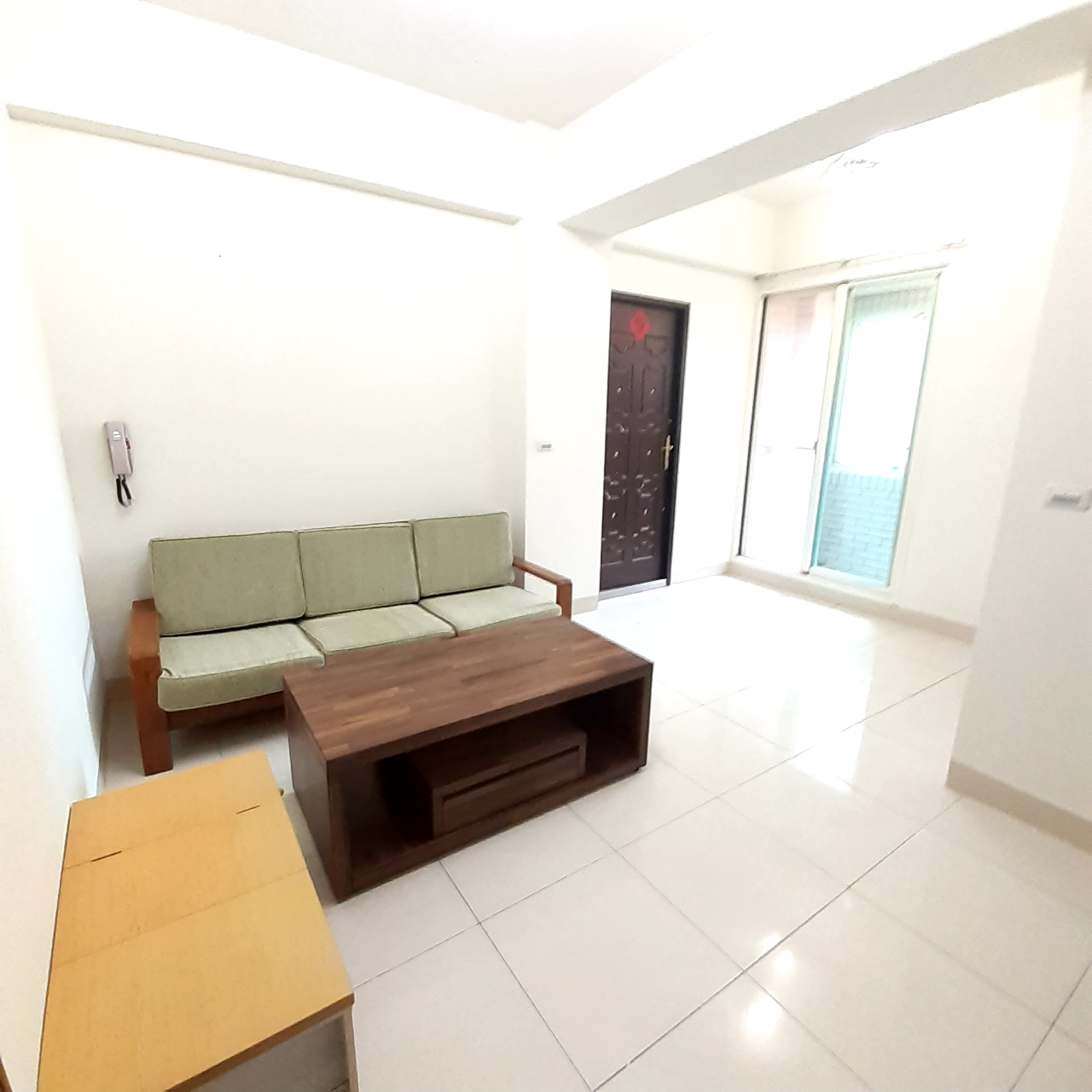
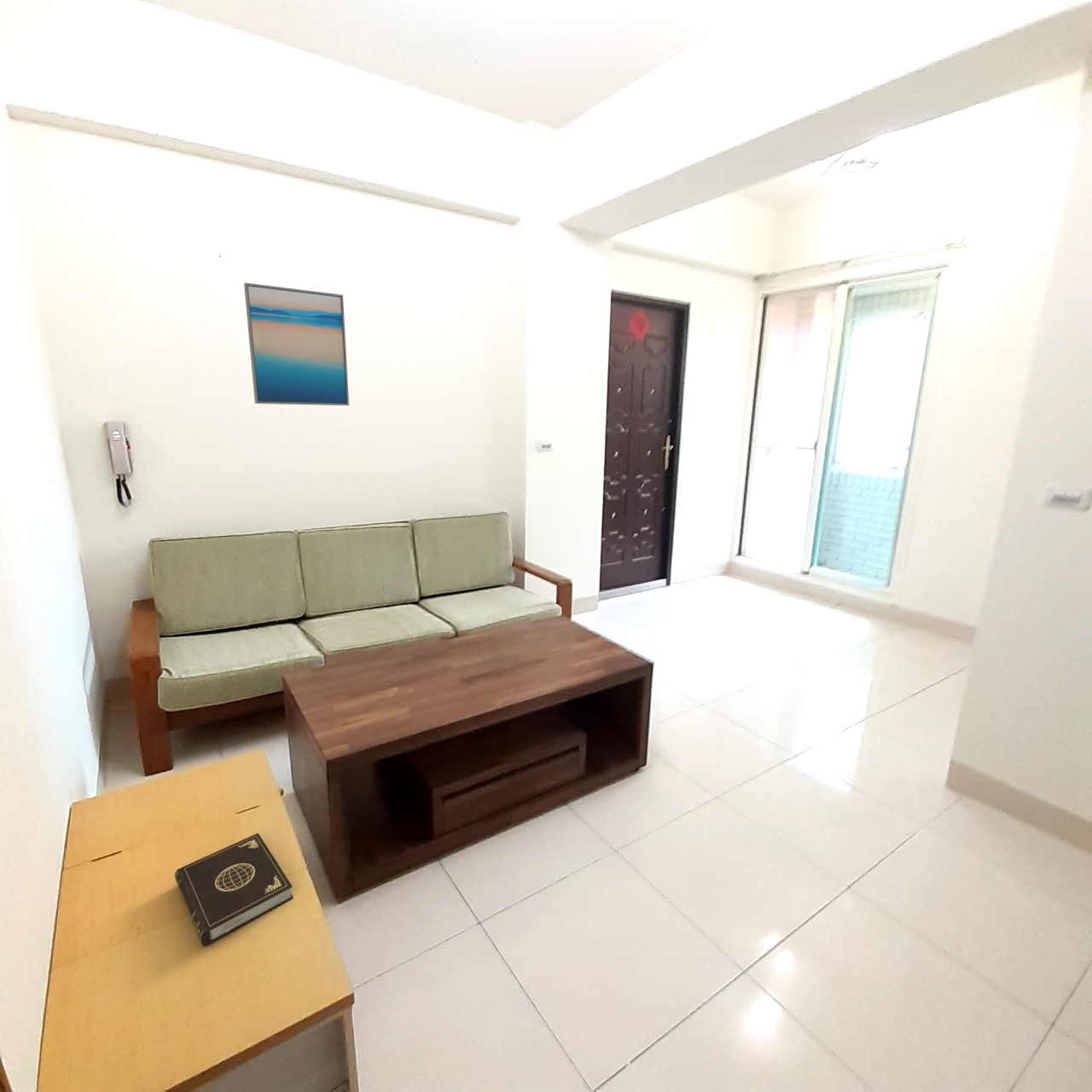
+ book [174,833,294,947]
+ wall art [243,282,350,406]
